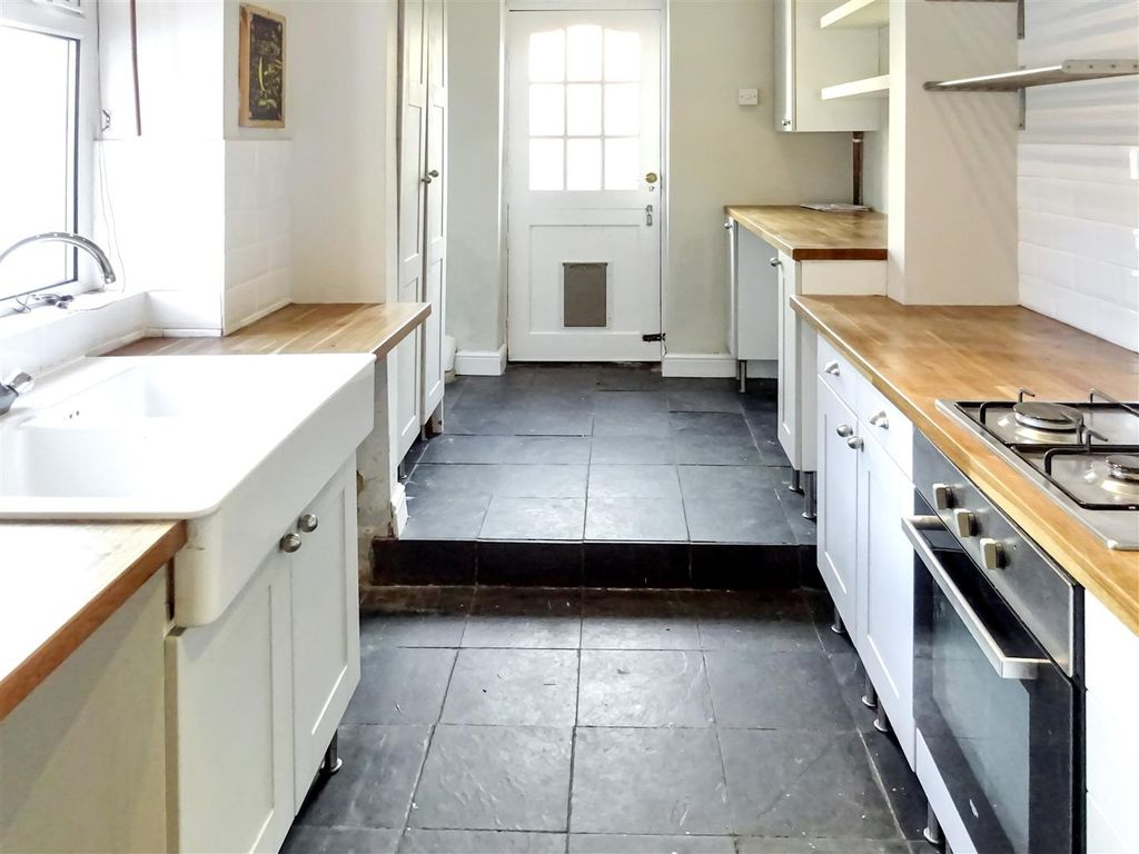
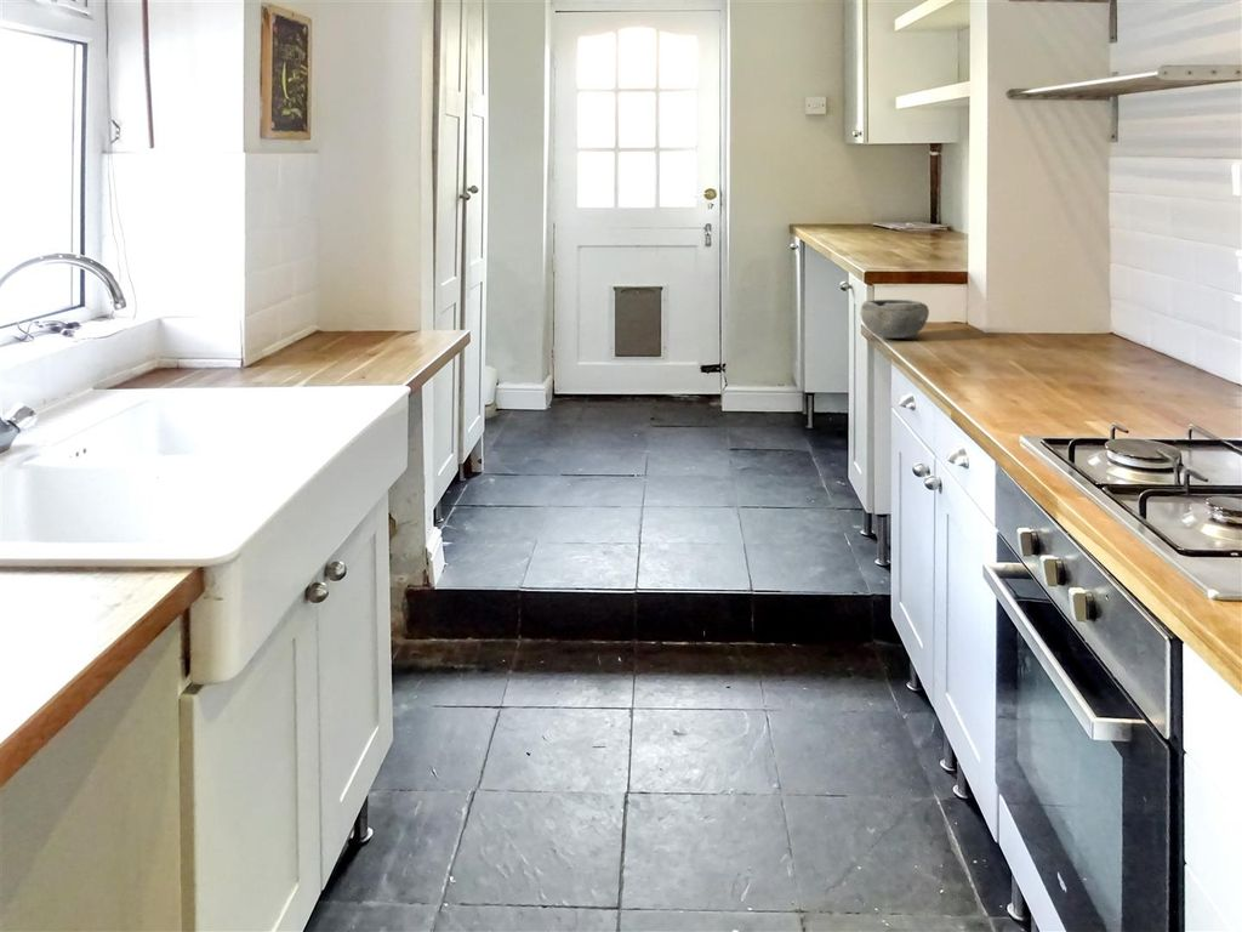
+ bowl [859,299,930,340]
